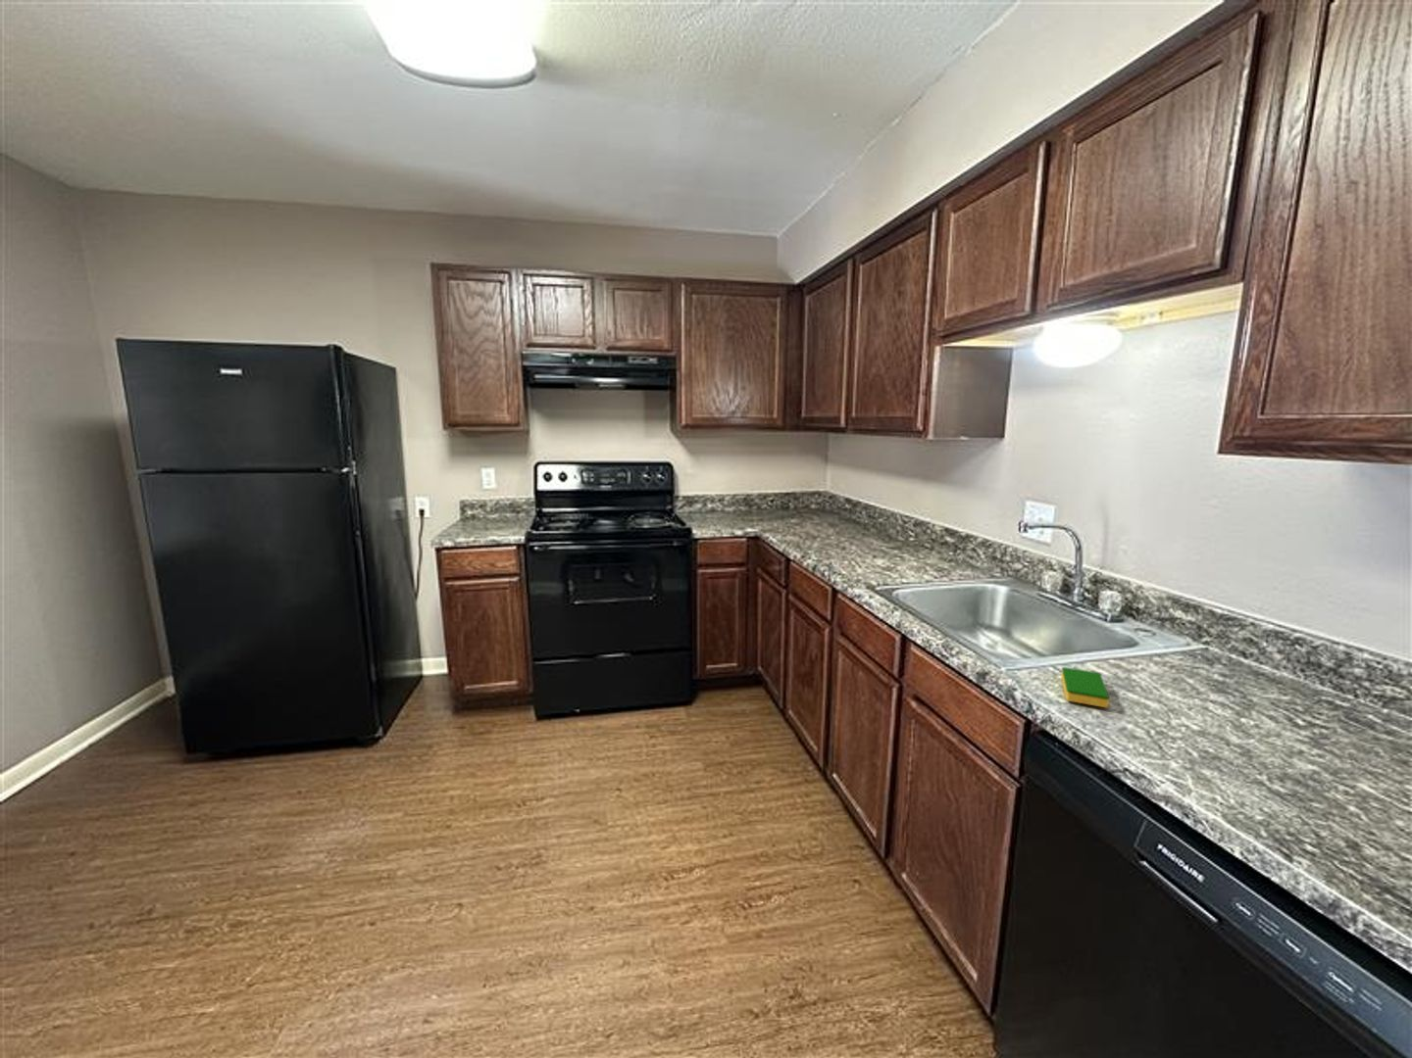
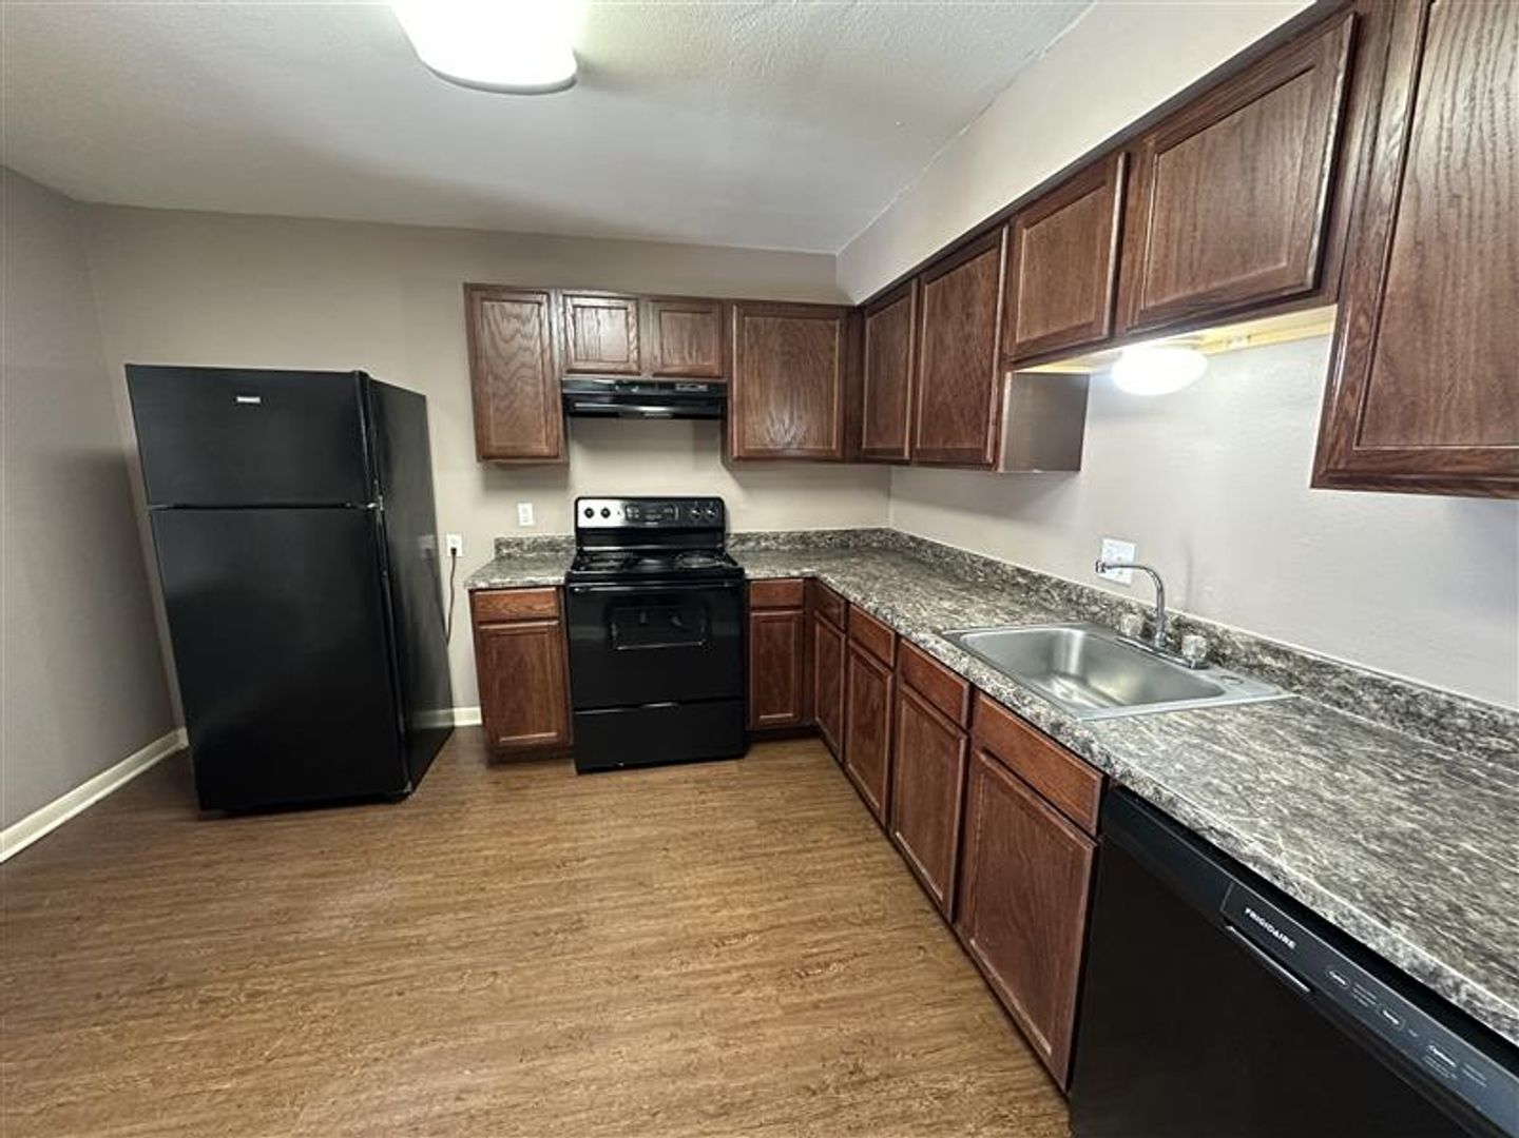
- dish sponge [1060,666,1110,708]
